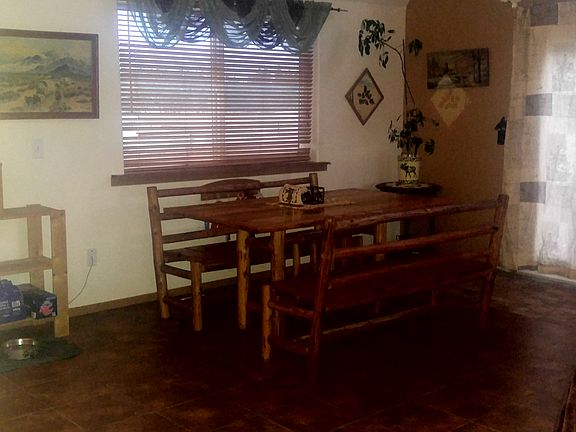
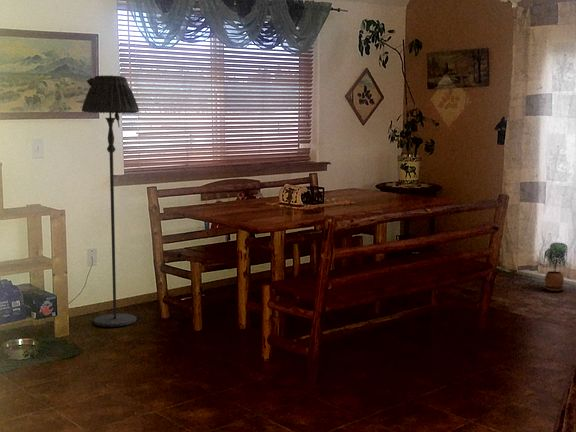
+ floor lamp [81,74,140,328]
+ potted plant [542,242,569,292]
